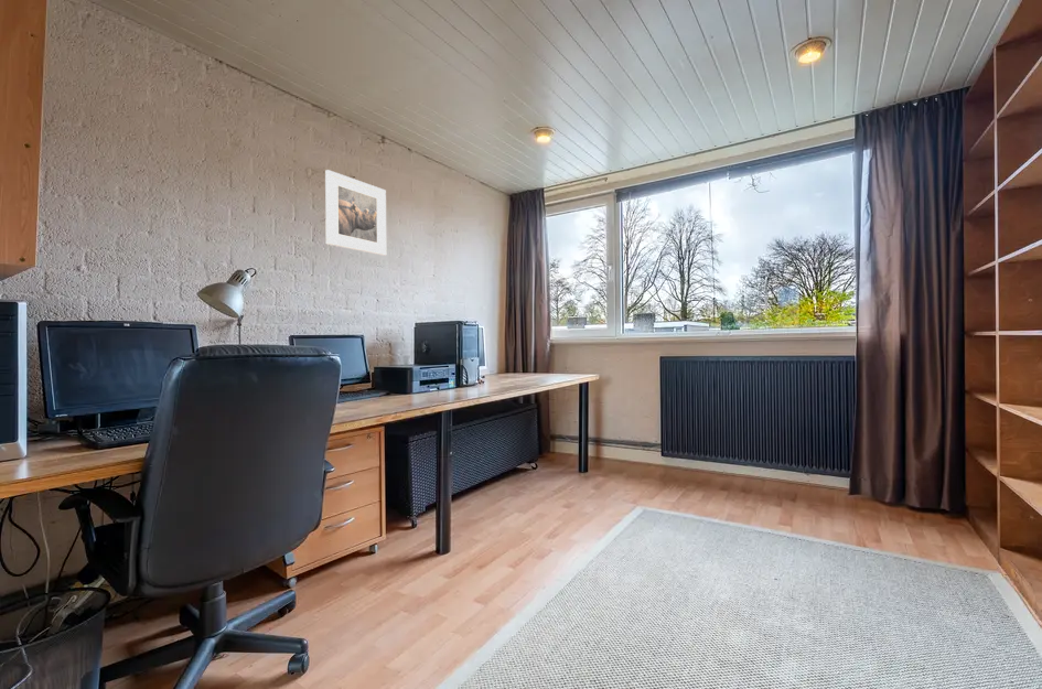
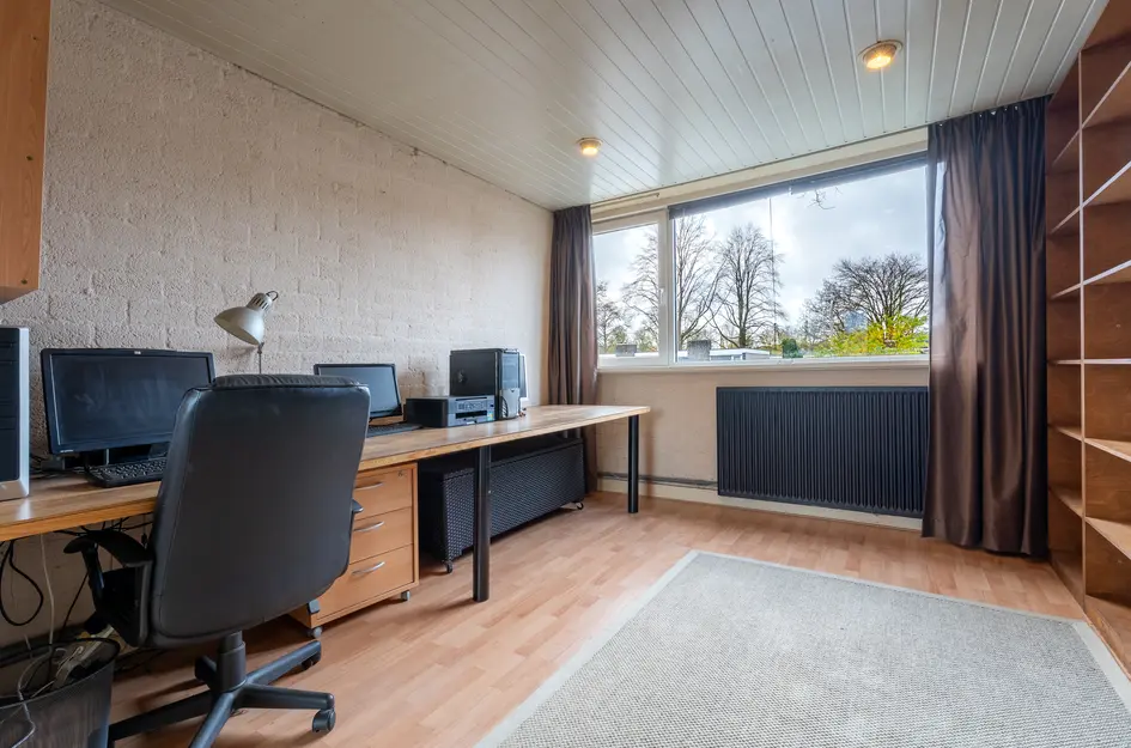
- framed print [324,169,387,257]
